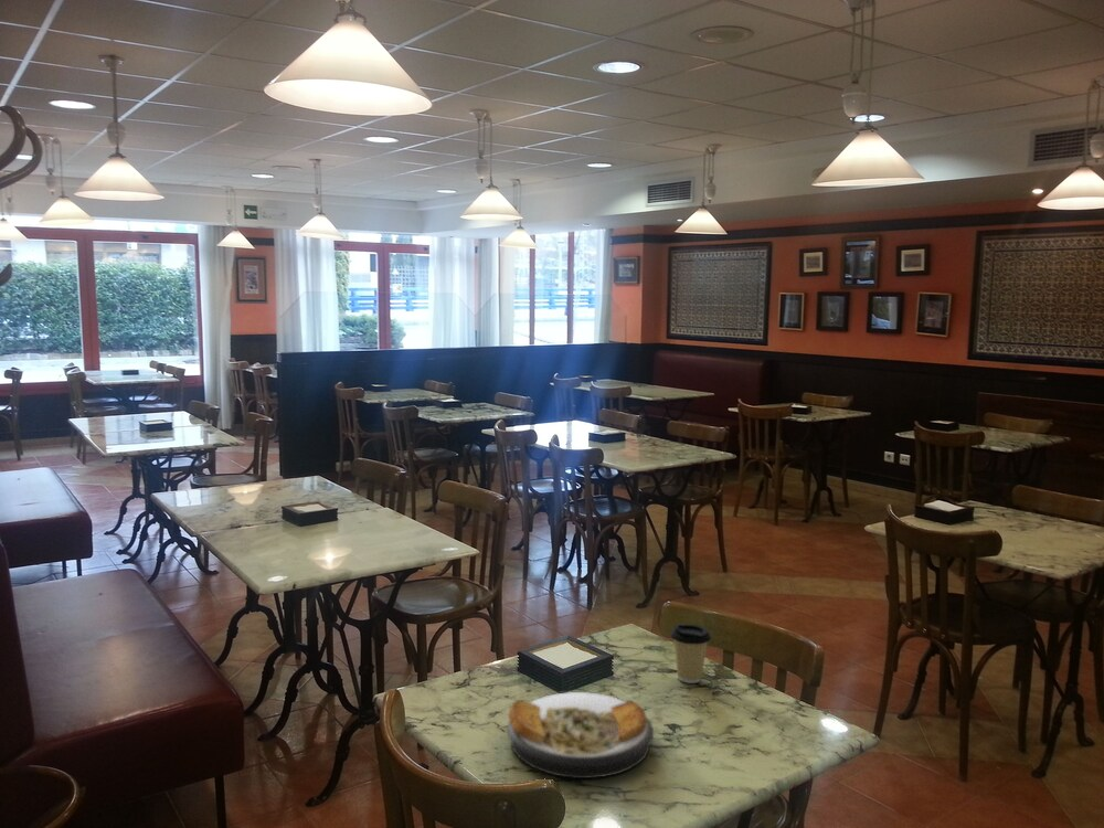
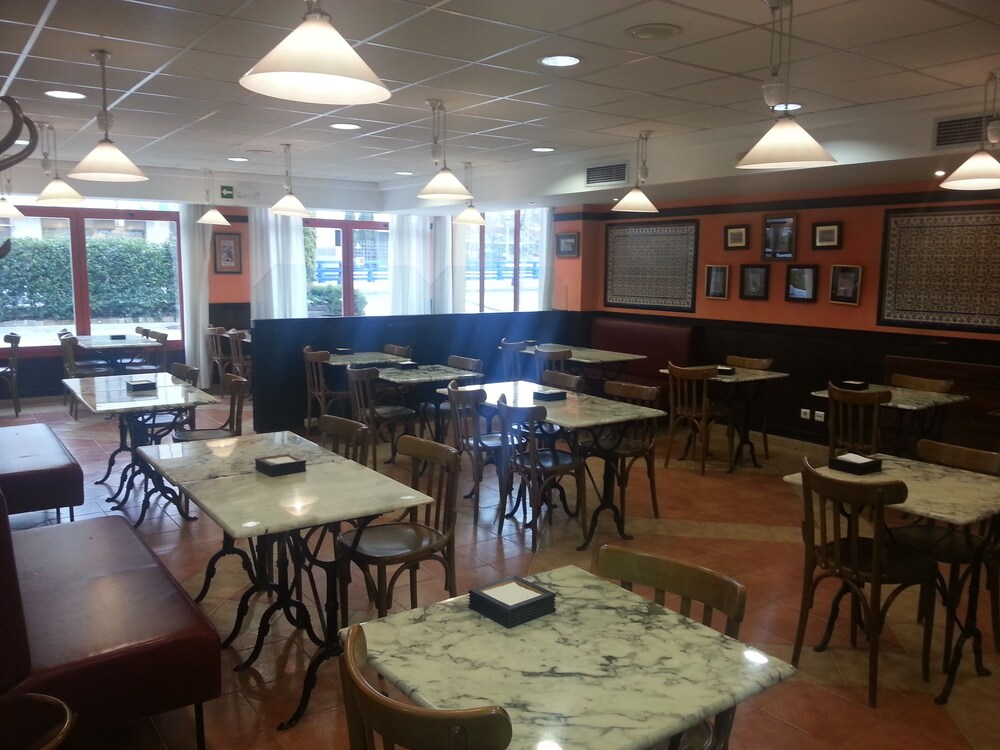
- coffee cup [670,623,712,684]
- plate [507,691,655,779]
